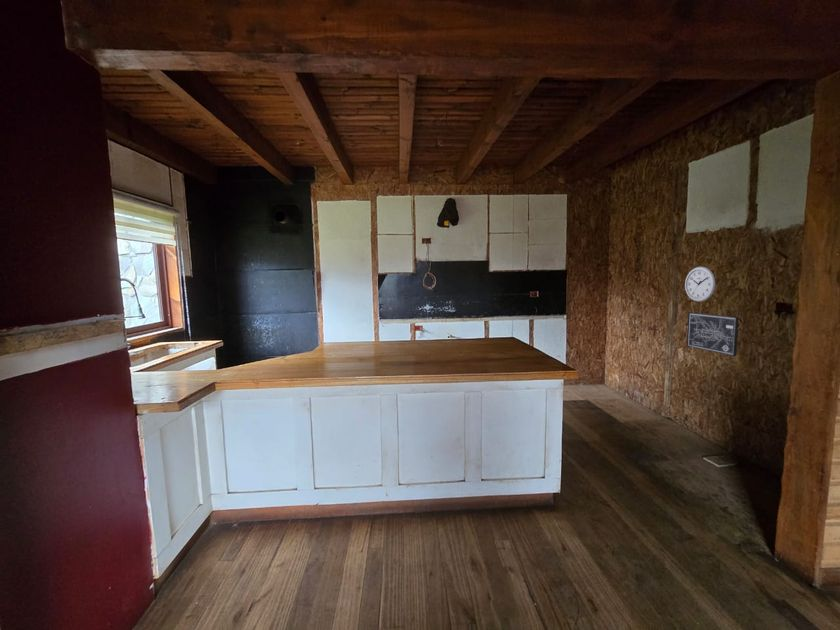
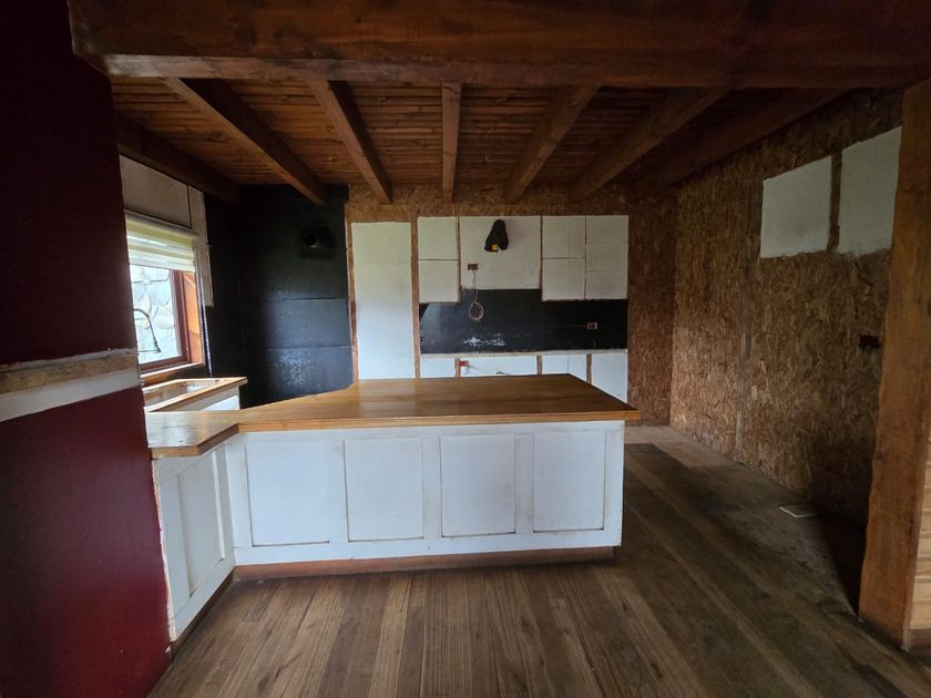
- wall art [686,311,740,357]
- wall clock [684,266,716,303]
